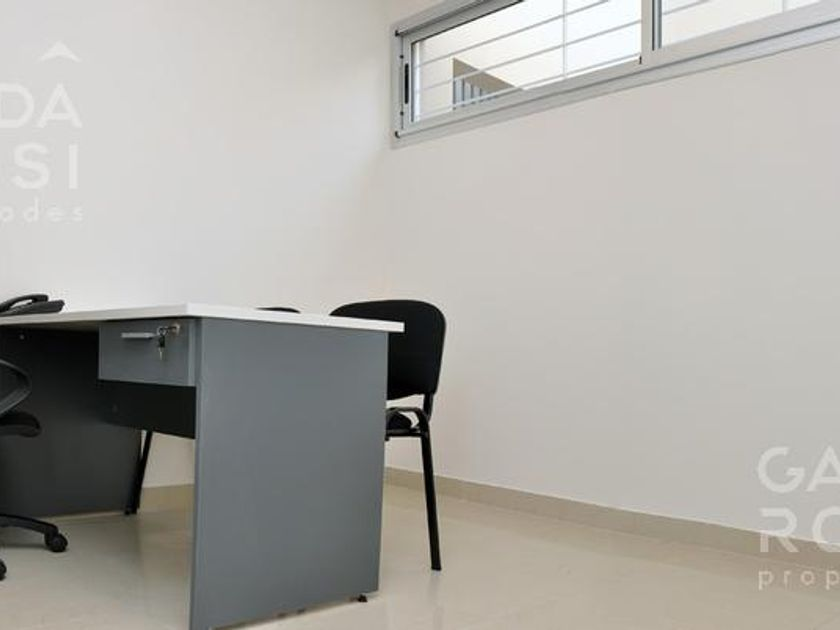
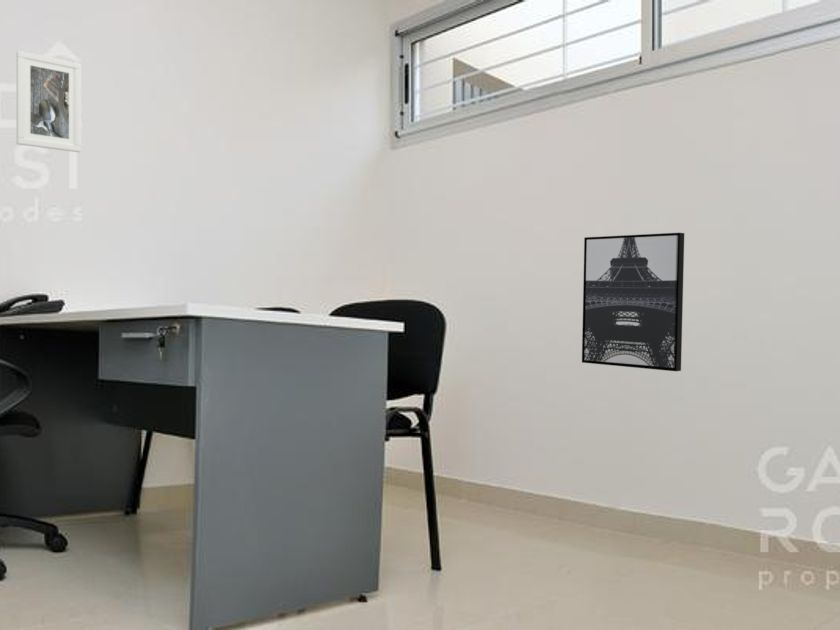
+ wall art [581,232,685,372]
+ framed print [15,50,82,153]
